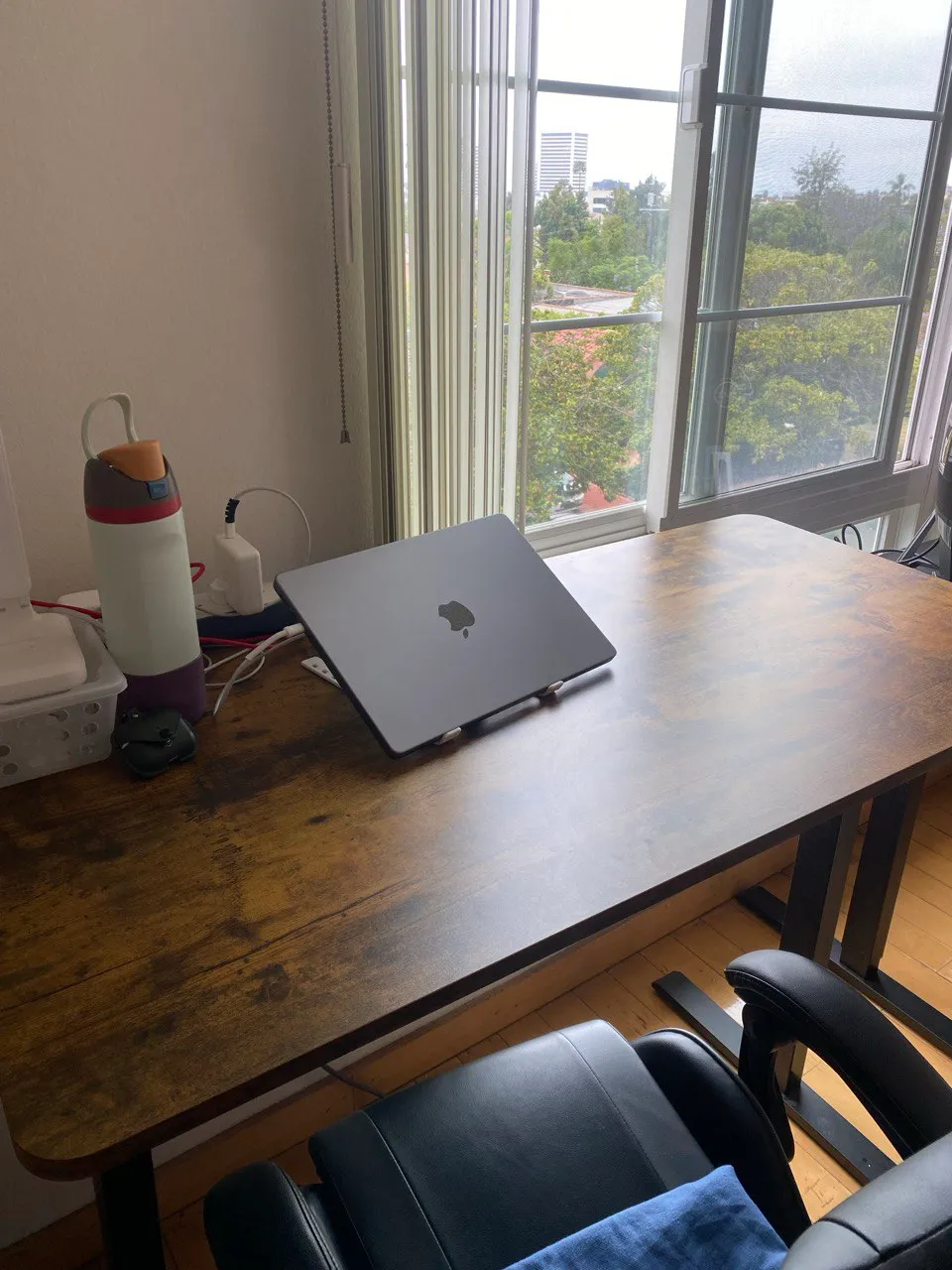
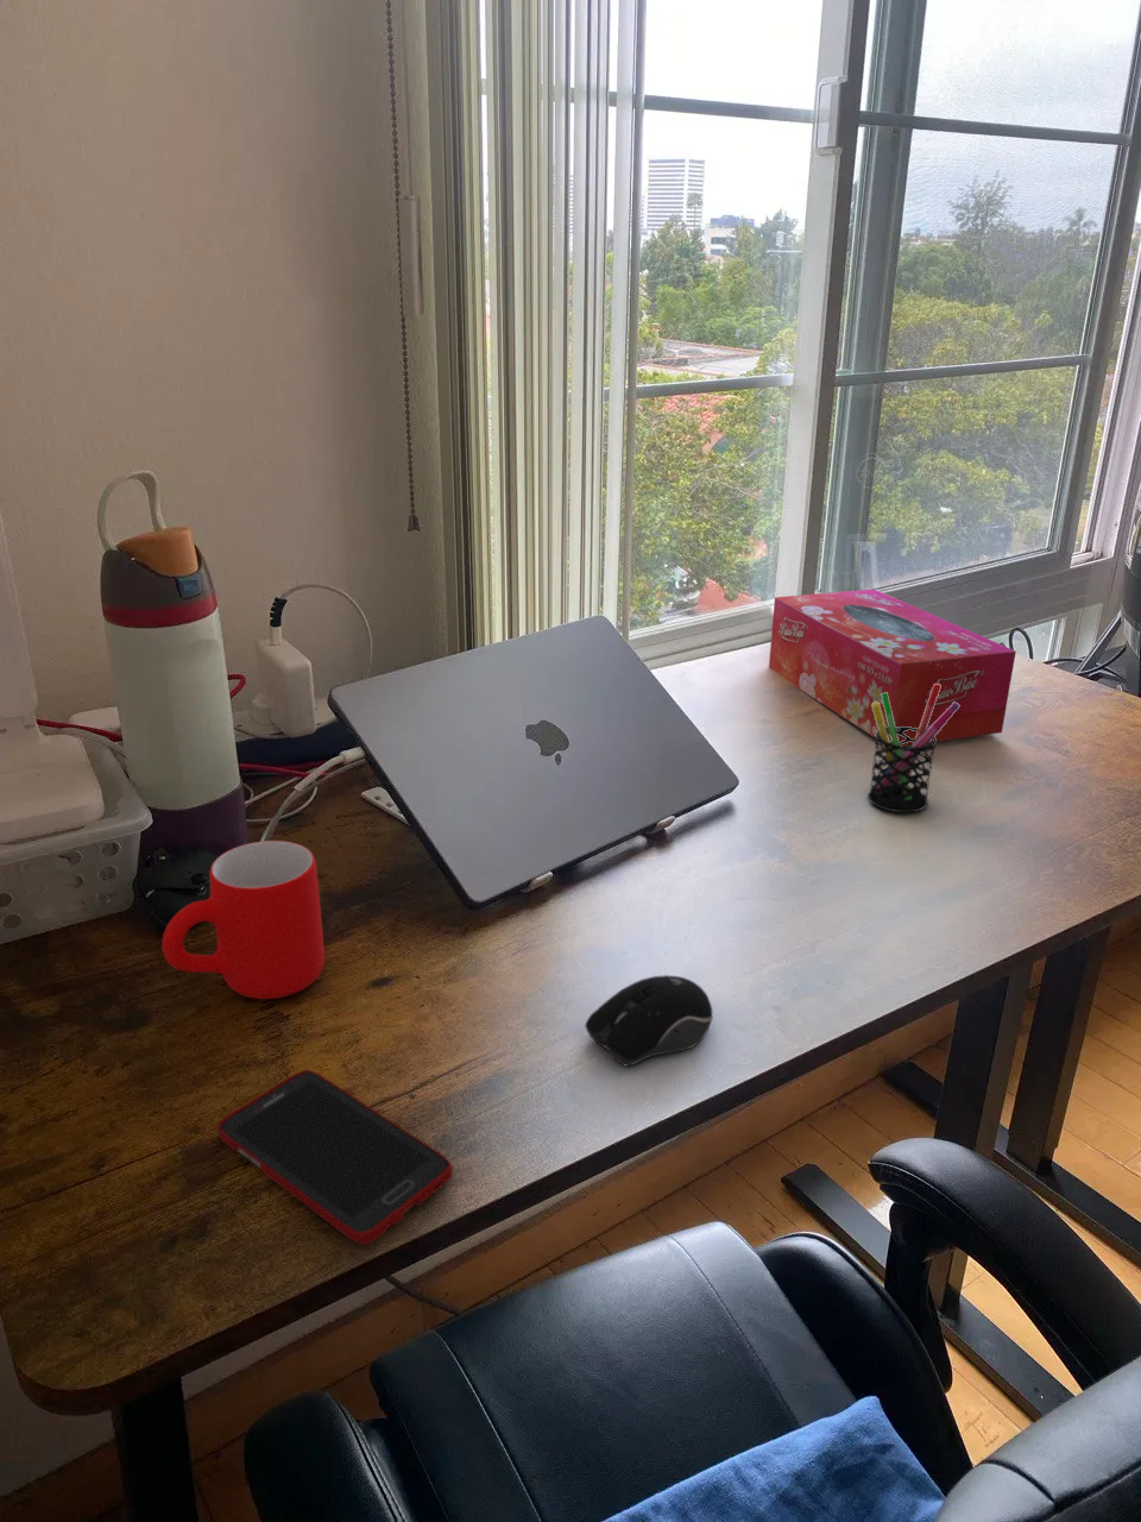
+ cell phone [215,1069,454,1246]
+ tissue box [768,587,1018,747]
+ pen holder [867,684,960,814]
+ mug [161,839,326,999]
+ computer mouse [584,974,714,1067]
